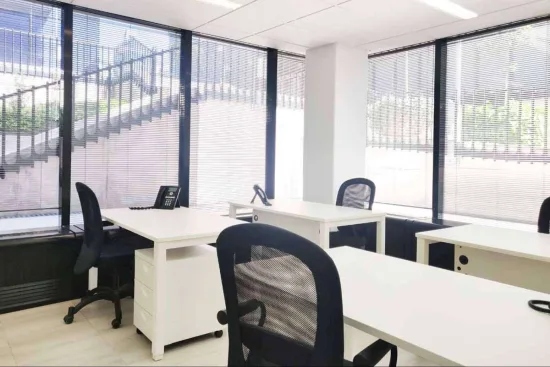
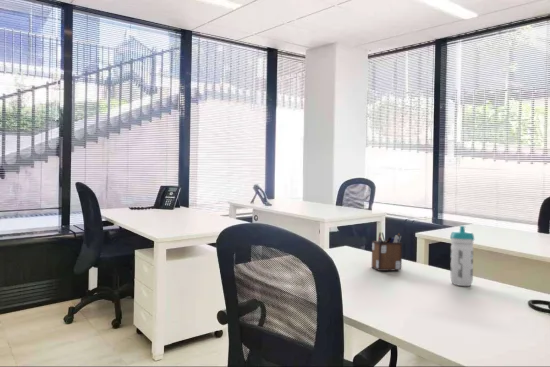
+ desk organizer [371,231,403,272]
+ water bottle [449,225,475,287]
